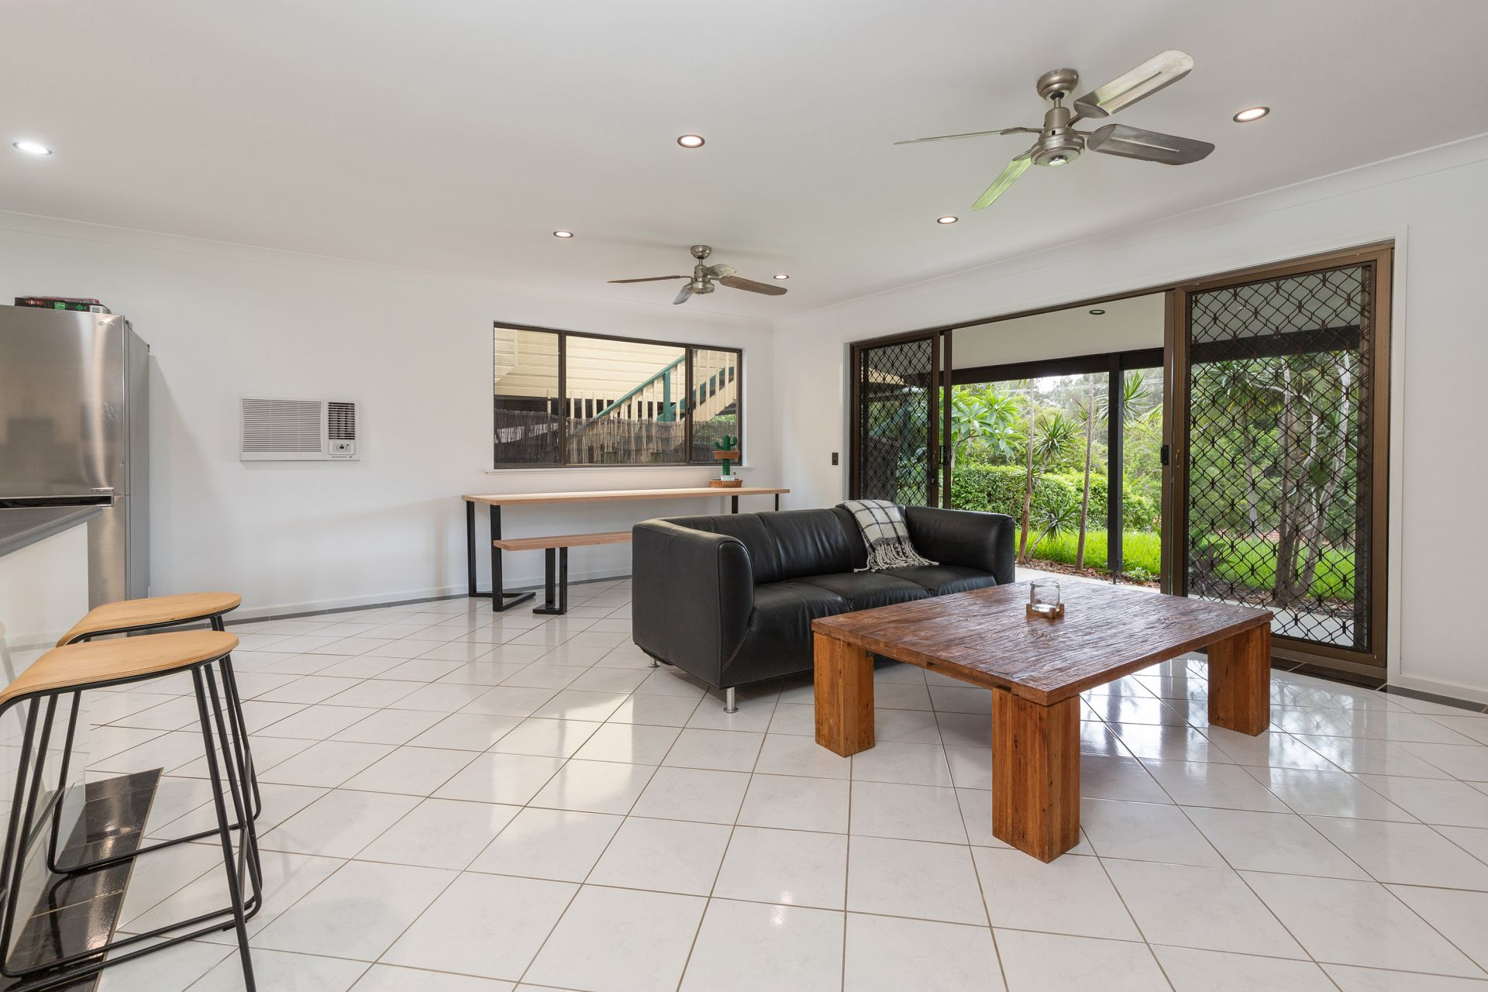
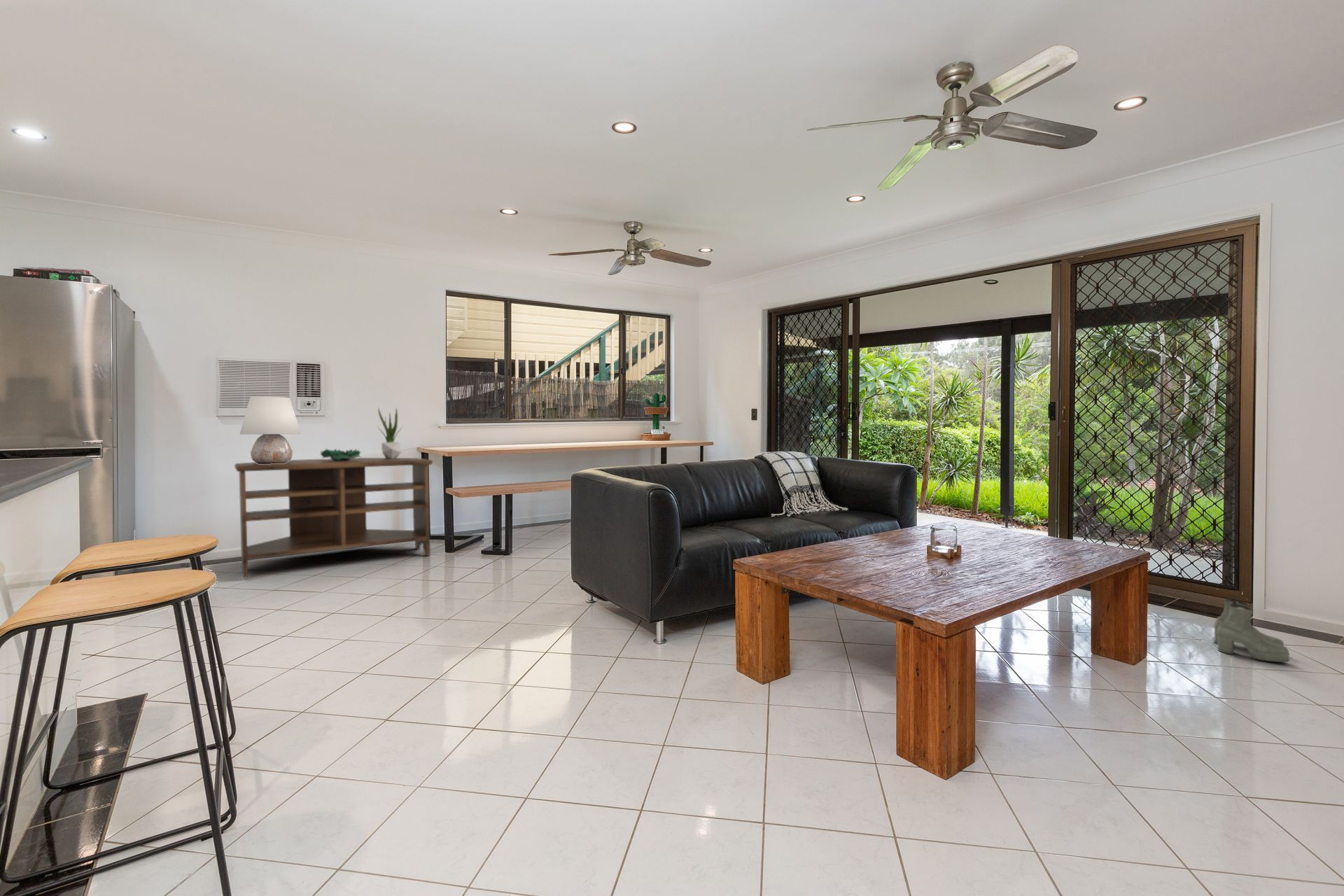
+ table lamp [239,396,302,464]
+ decorative bowl [319,448,362,461]
+ tv stand [234,457,433,579]
+ potted plant [377,407,403,458]
+ boots [1213,598,1290,663]
